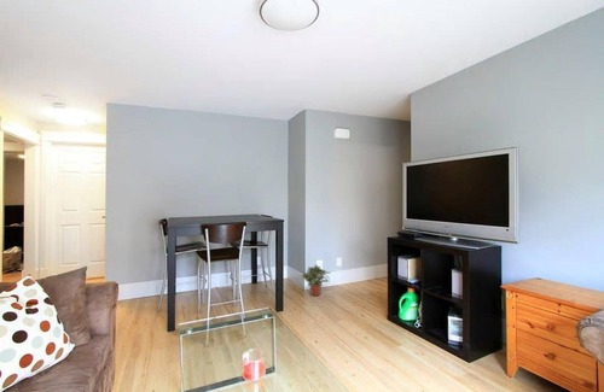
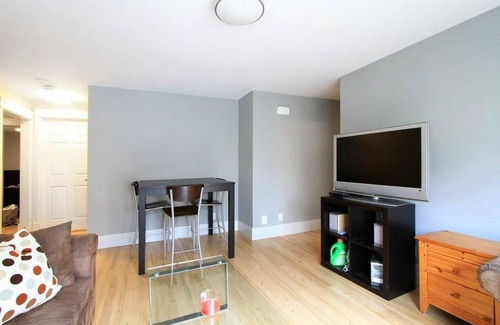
- potted plant [301,263,331,298]
